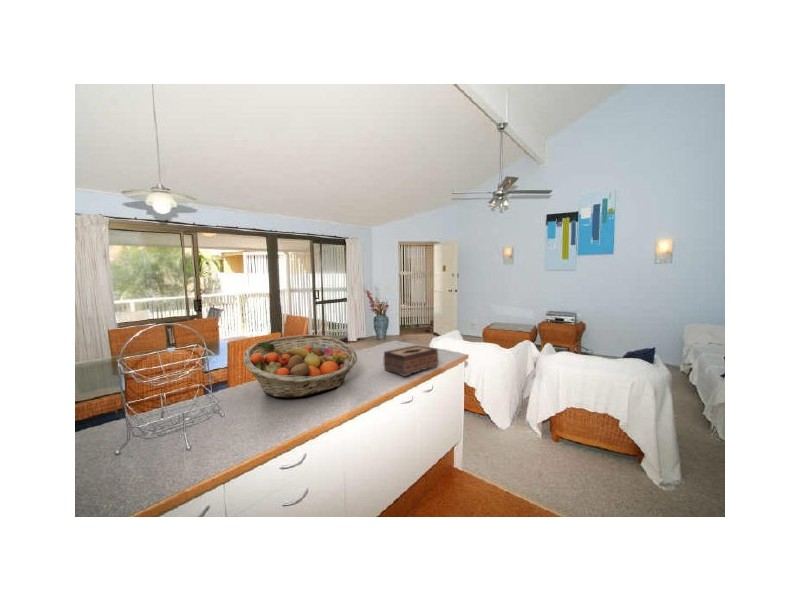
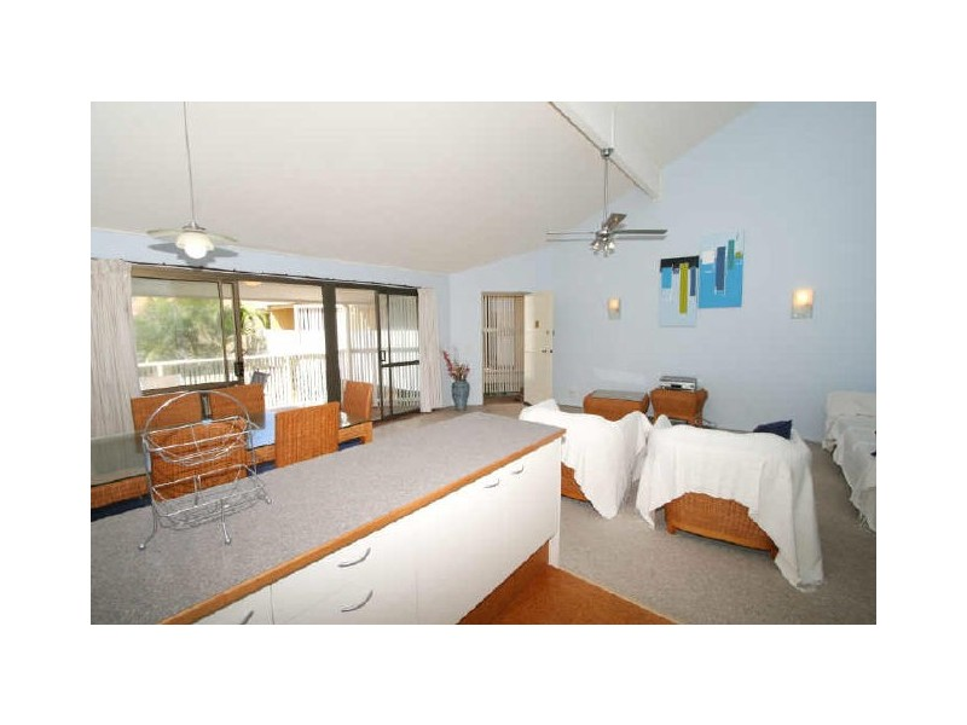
- fruit basket [243,334,358,399]
- tissue box [382,344,439,377]
